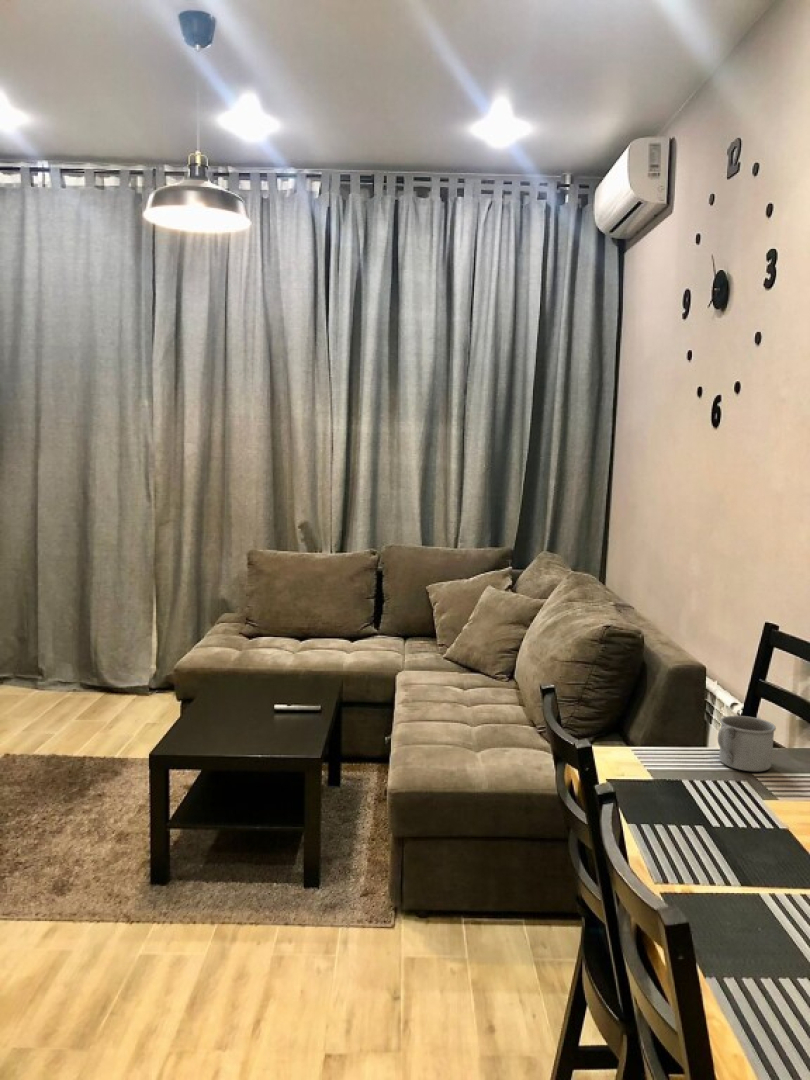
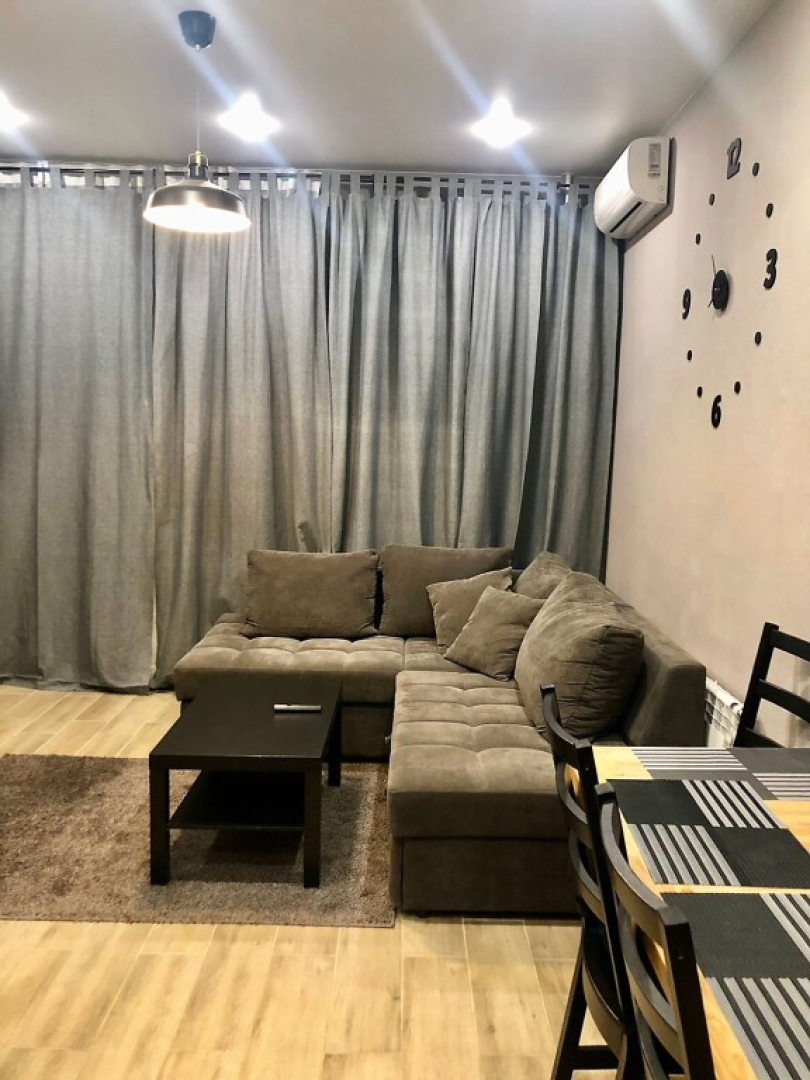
- mug [717,715,777,772]
